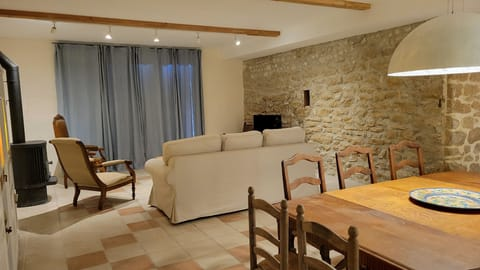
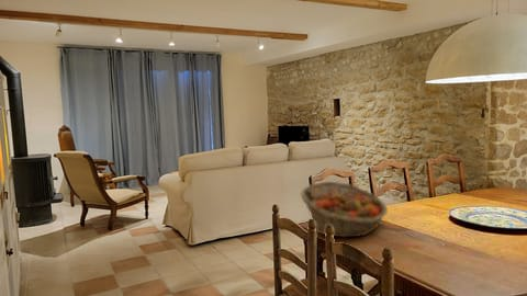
+ fruit basket [300,181,389,239]
